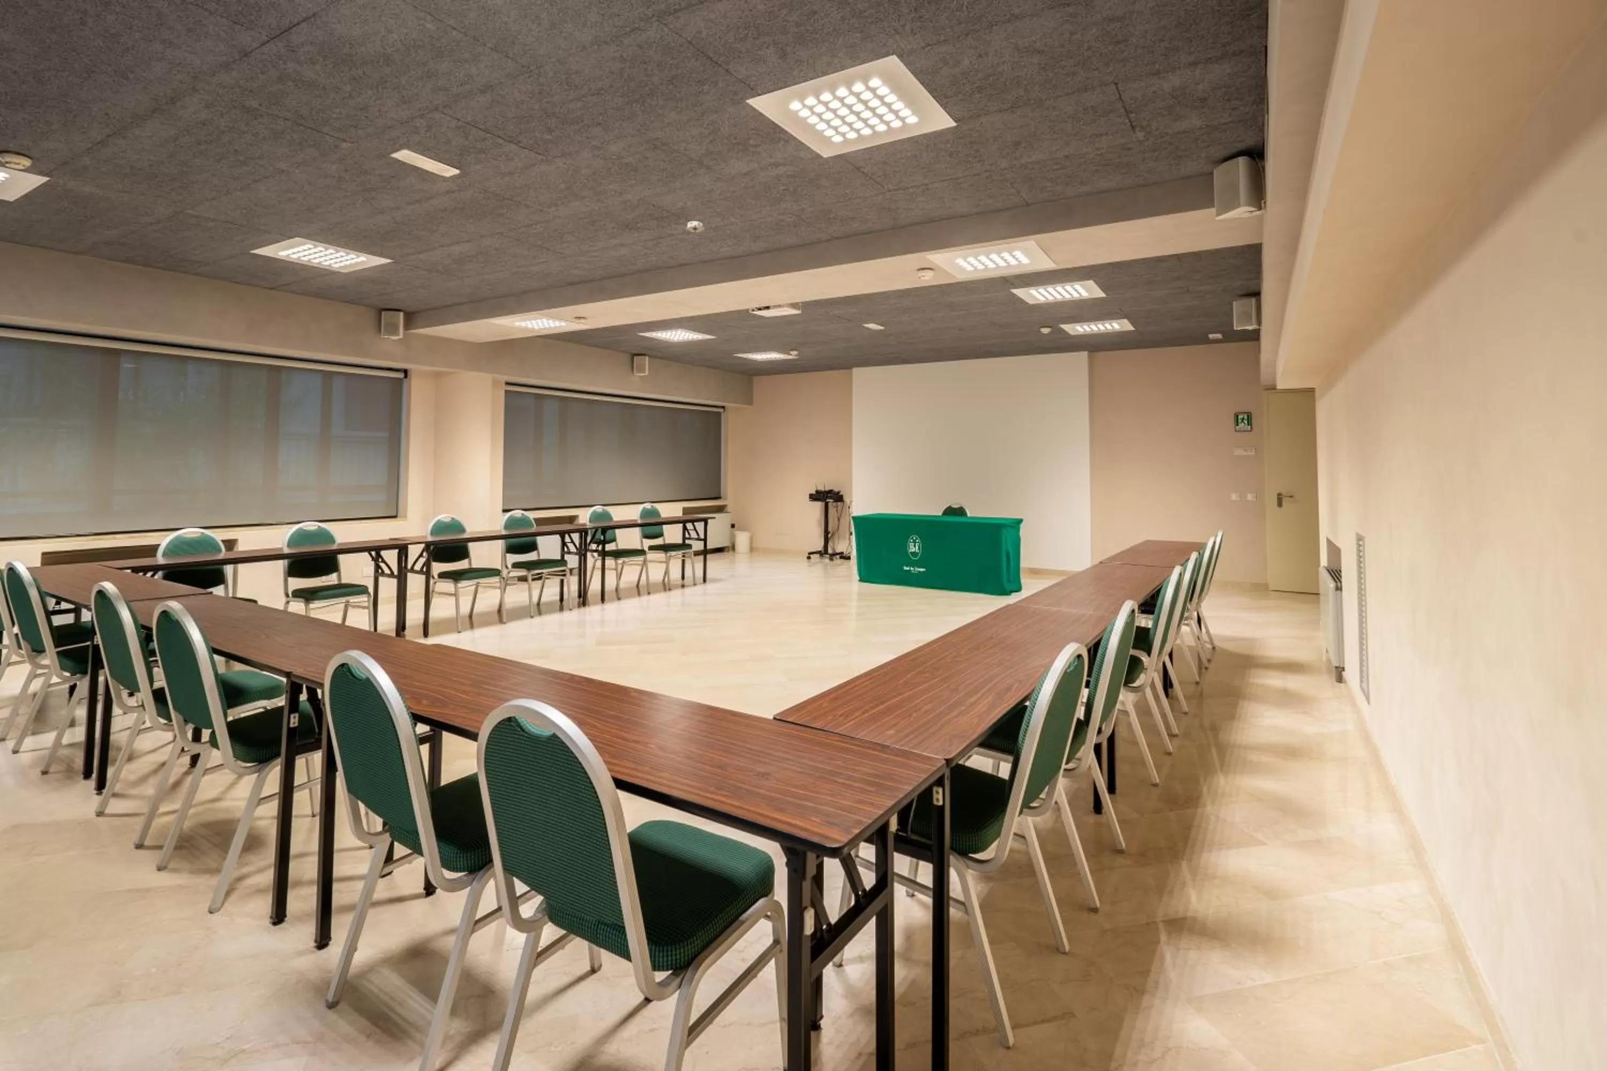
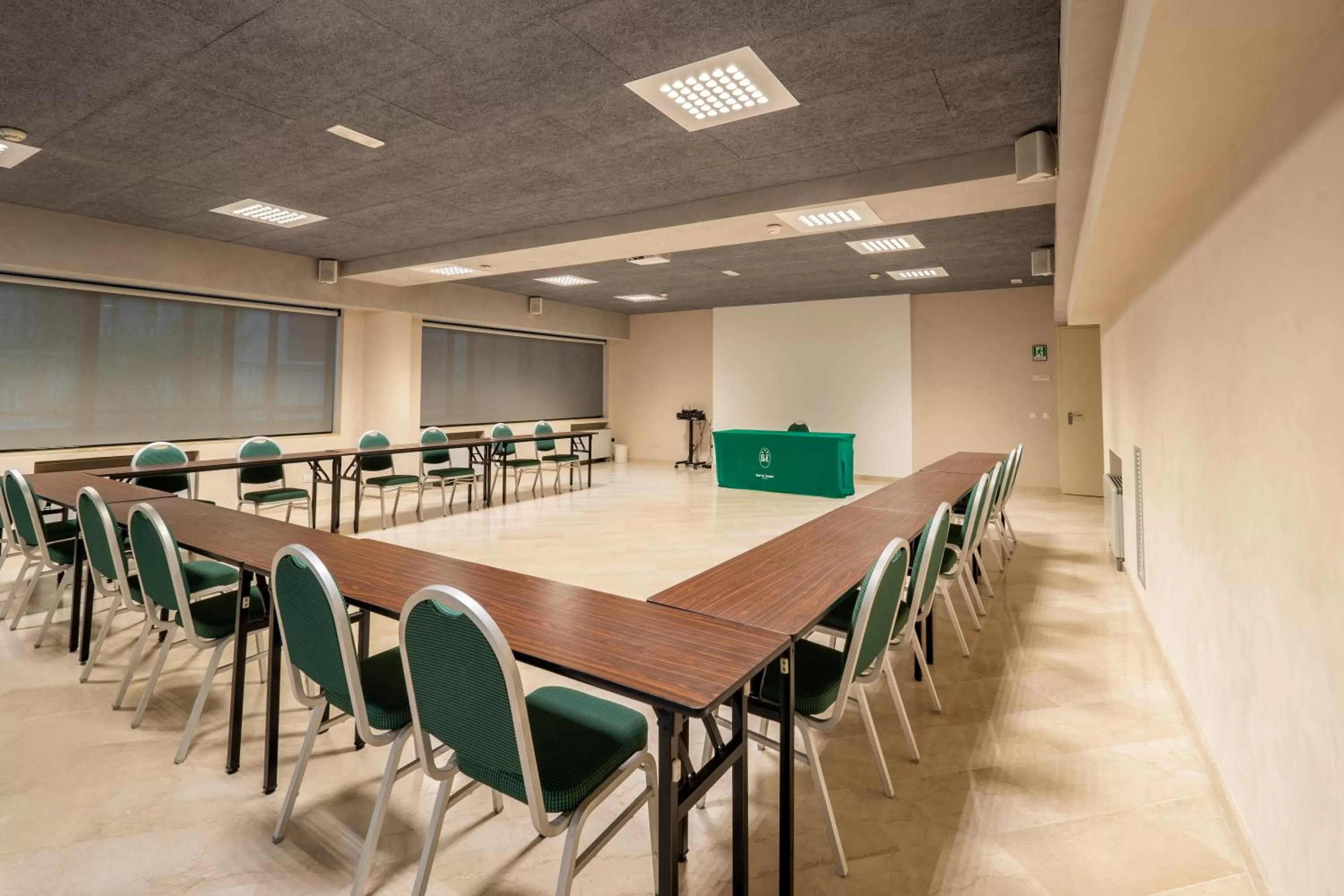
- smoke detector [684,221,705,233]
